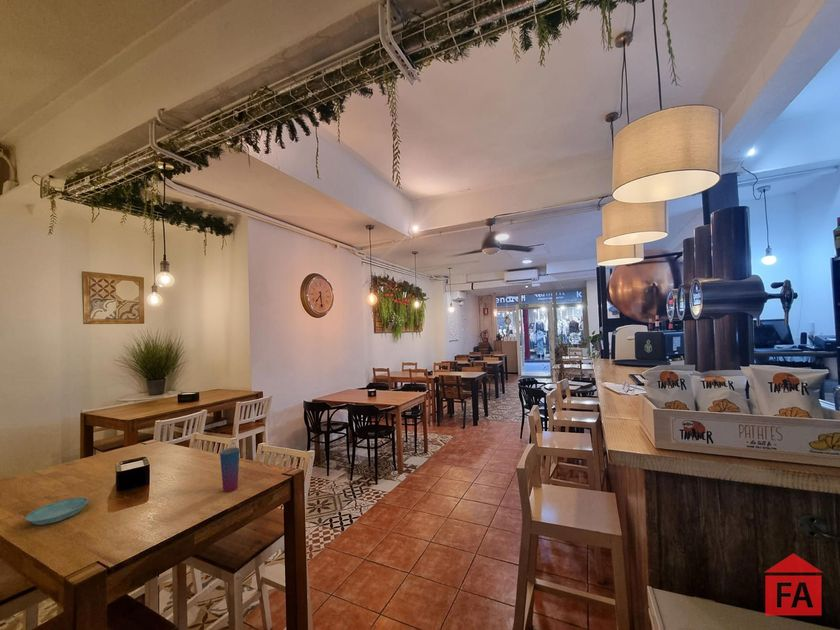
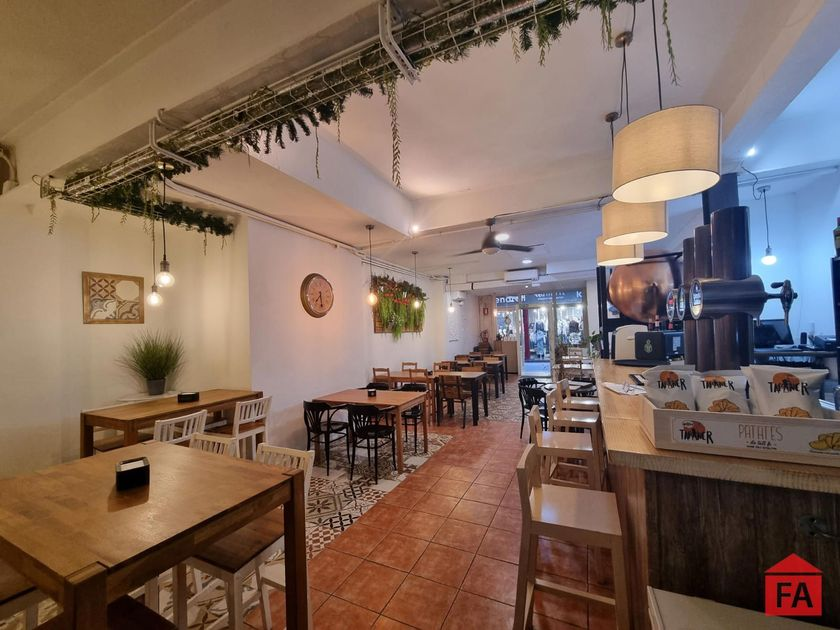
- saucer [25,496,89,526]
- cup [219,447,241,493]
